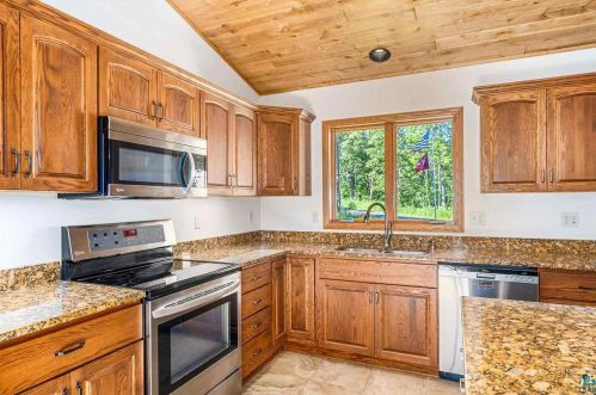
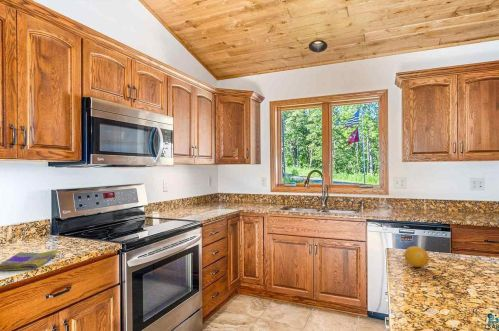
+ fruit [403,245,430,268]
+ dish towel [0,249,59,272]
